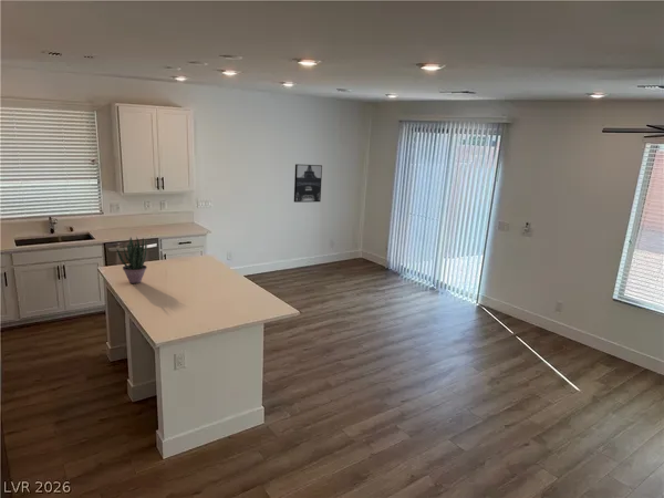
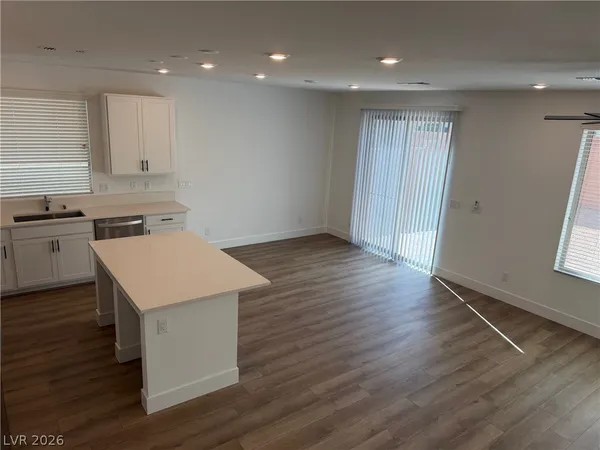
- potted plant [115,236,148,284]
- wall art [293,163,323,204]
